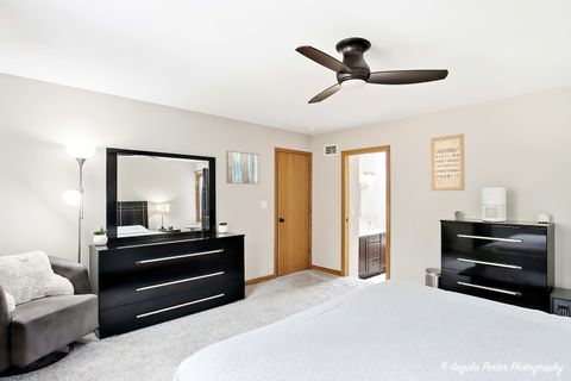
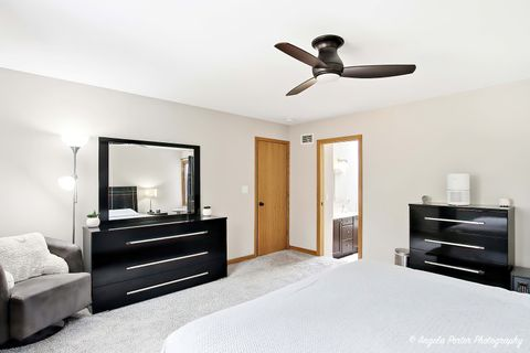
- wall art [225,150,261,186]
- wall art [429,133,465,192]
